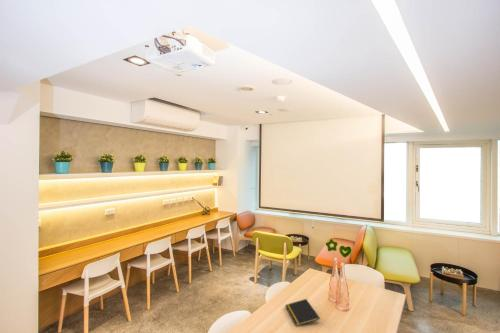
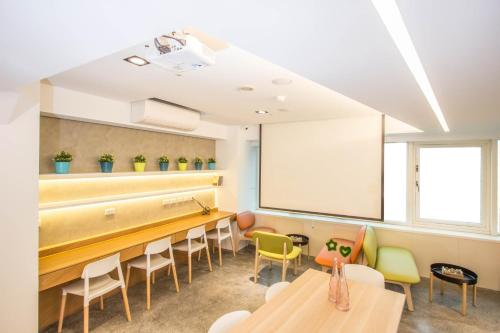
- notepad [285,298,321,327]
